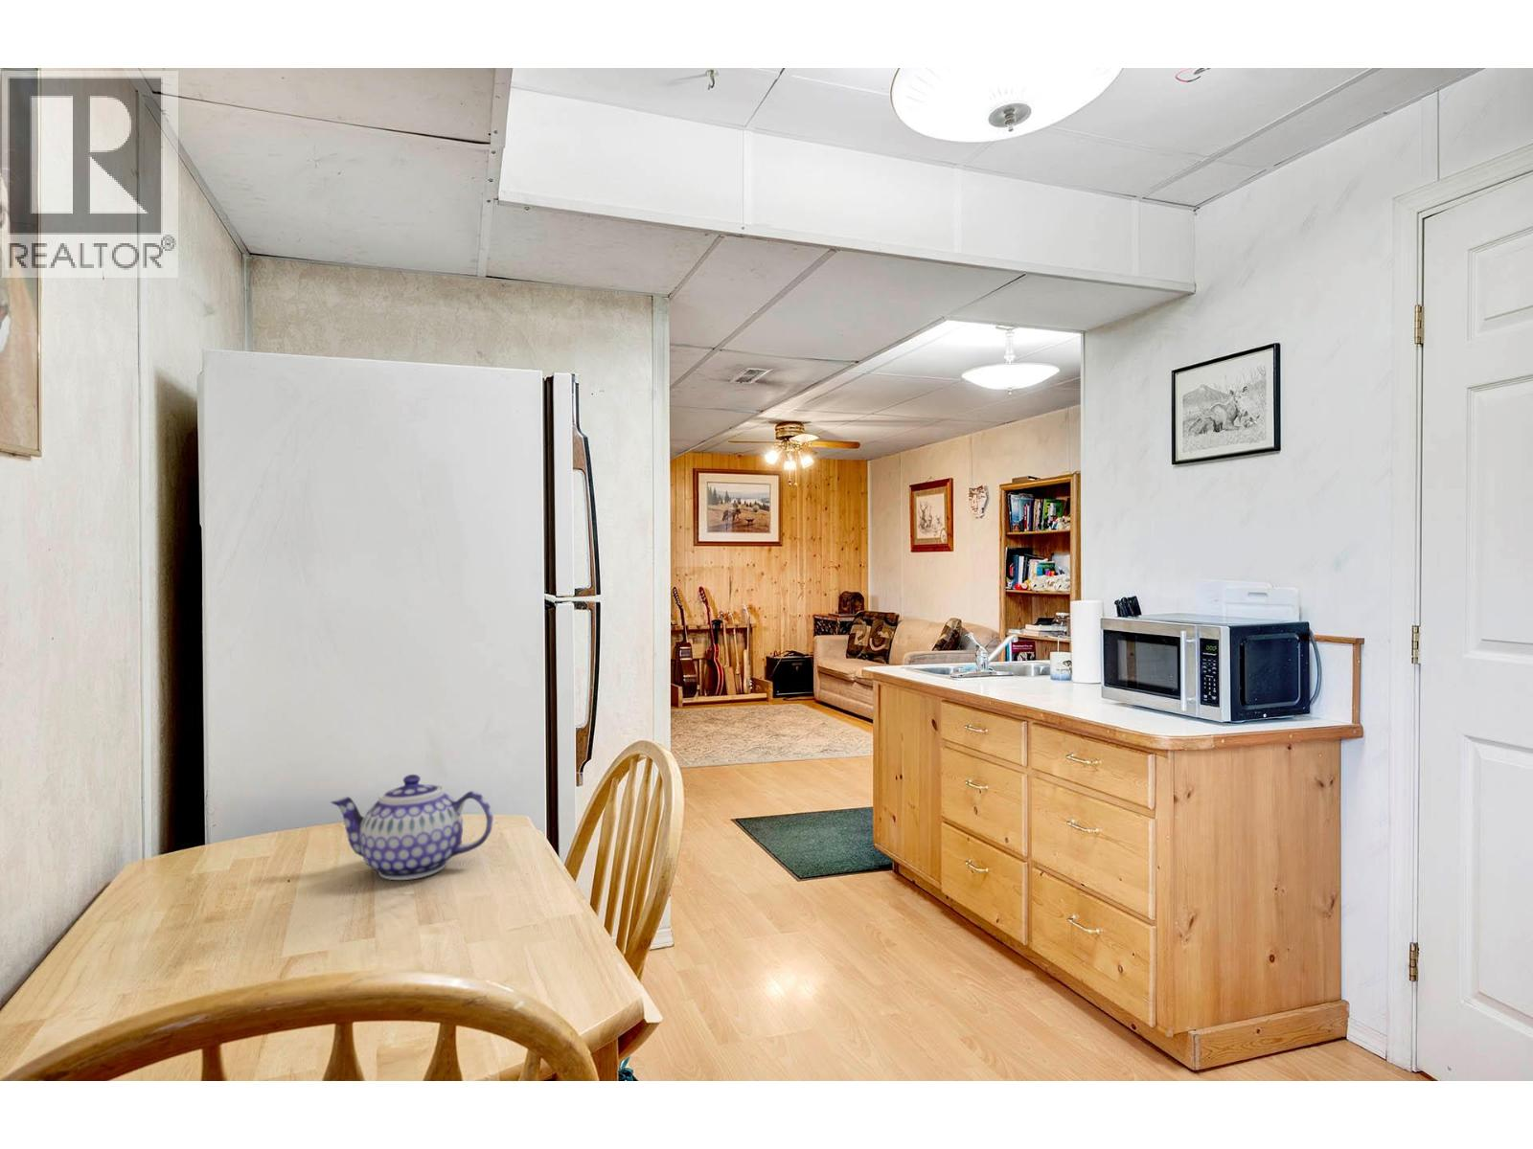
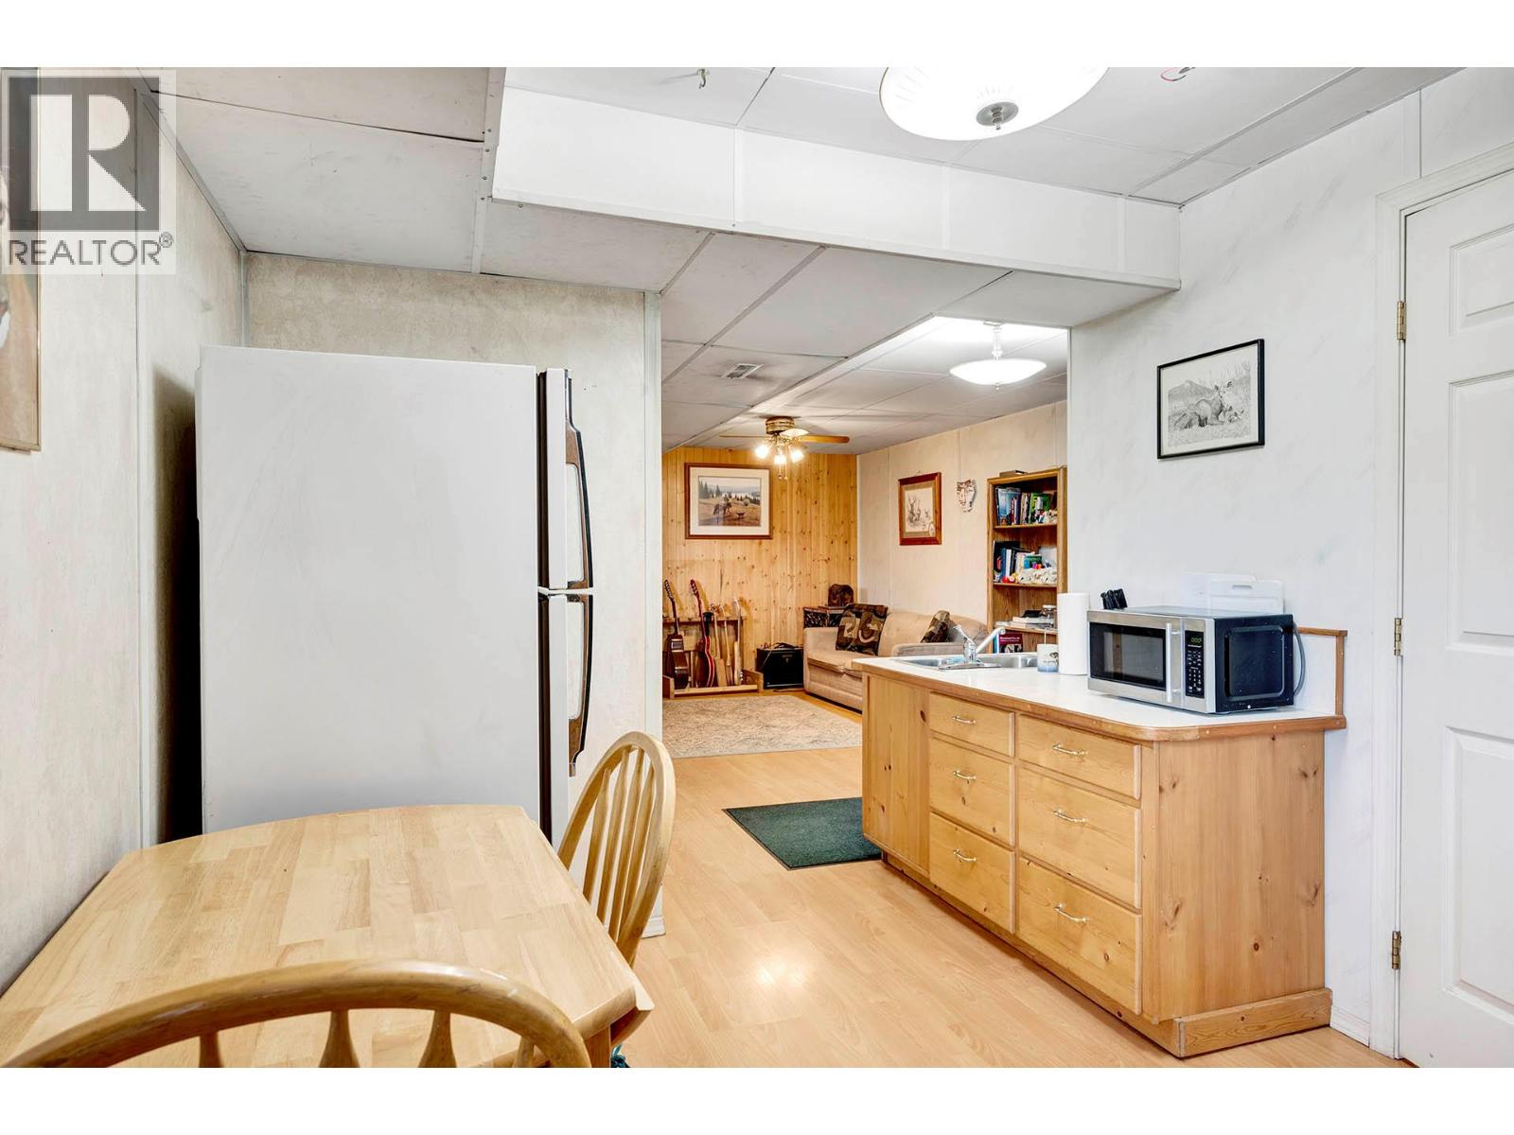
- teapot [330,774,495,881]
